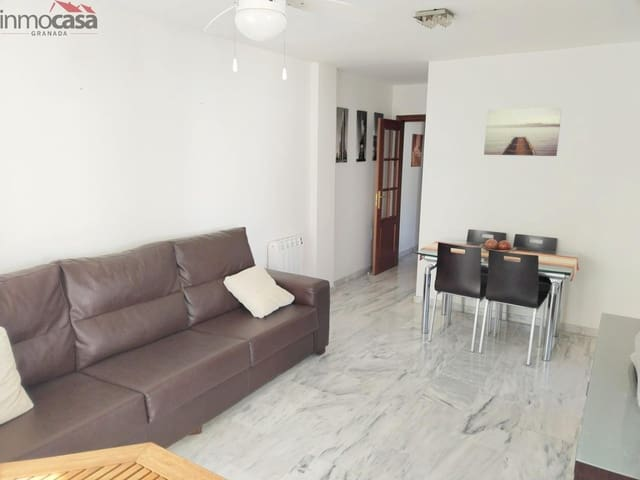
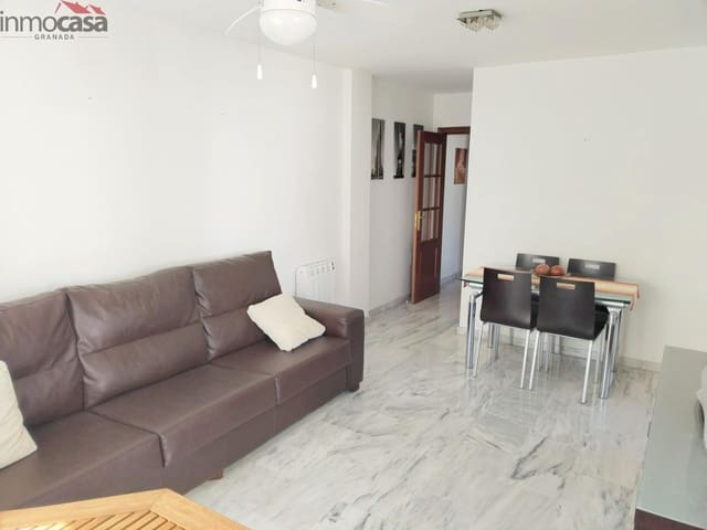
- wall art [483,106,563,157]
